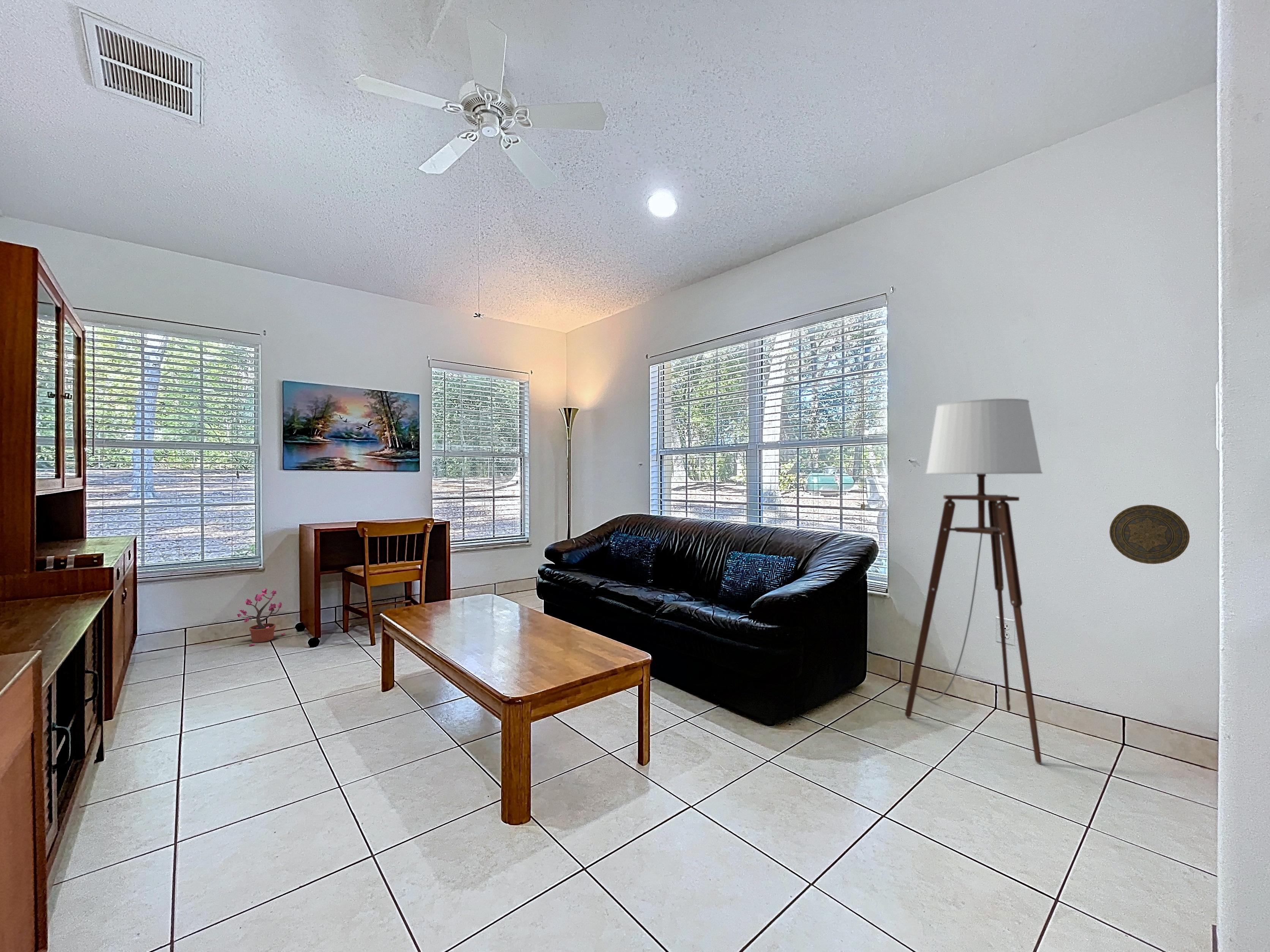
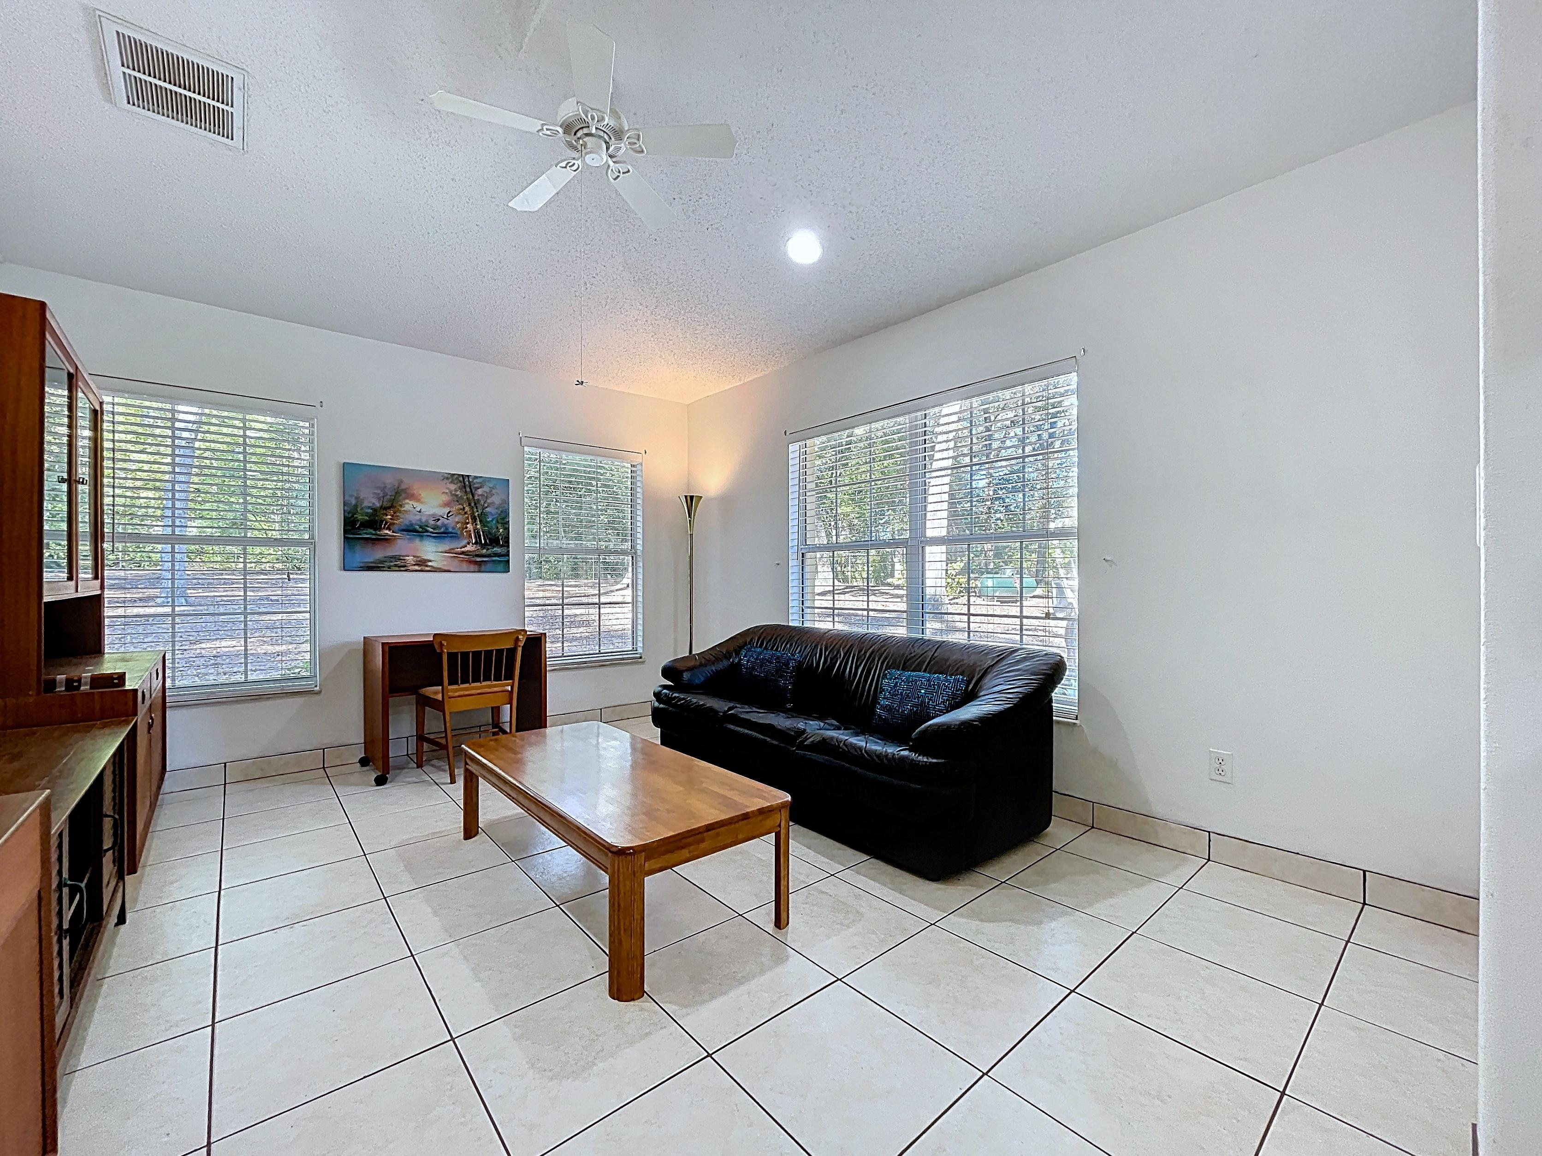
- potted plant [237,588,286,646]
- decorative plate [1109,504,1190,564]
- floor lamp [902,398,1043,764]
